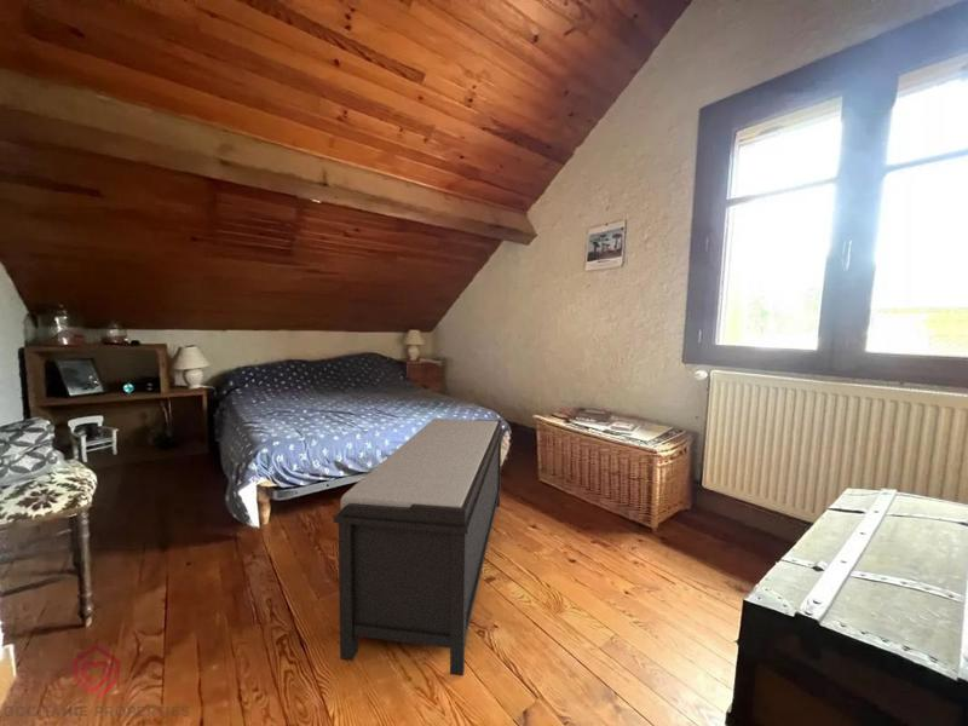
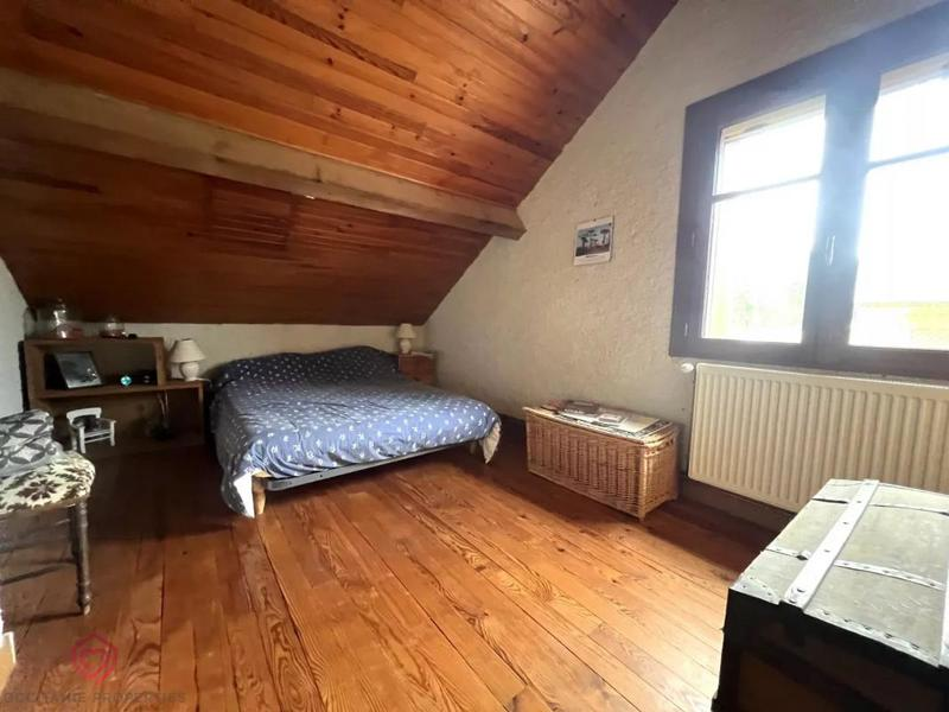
- bench [333,417,505,678]
